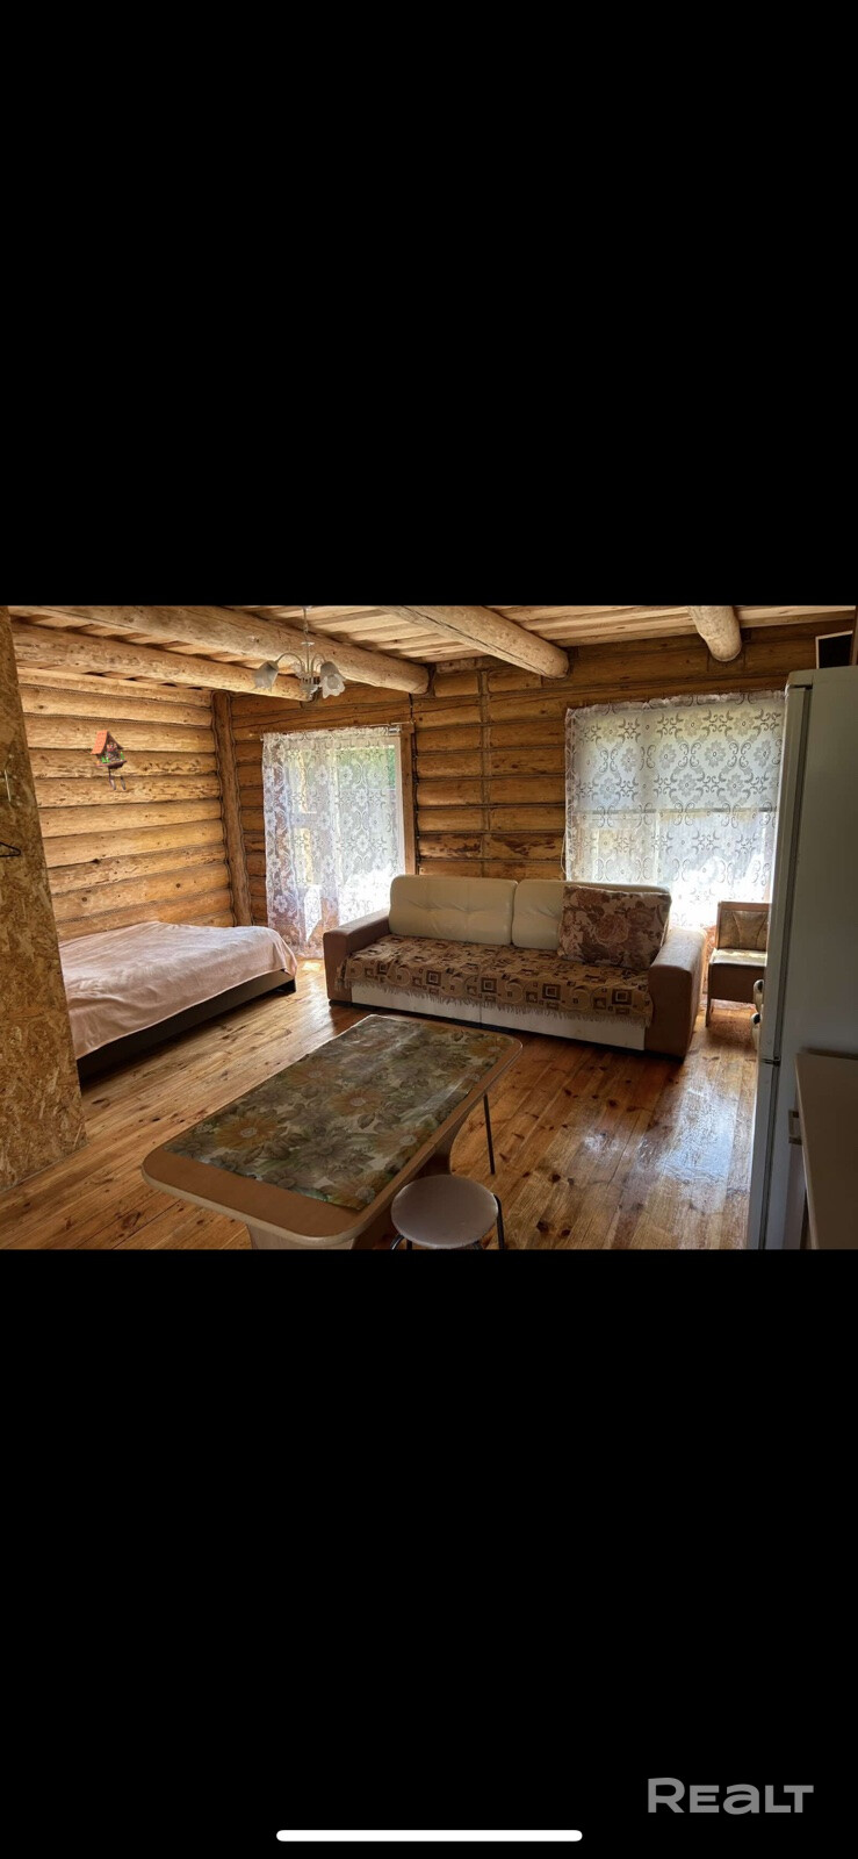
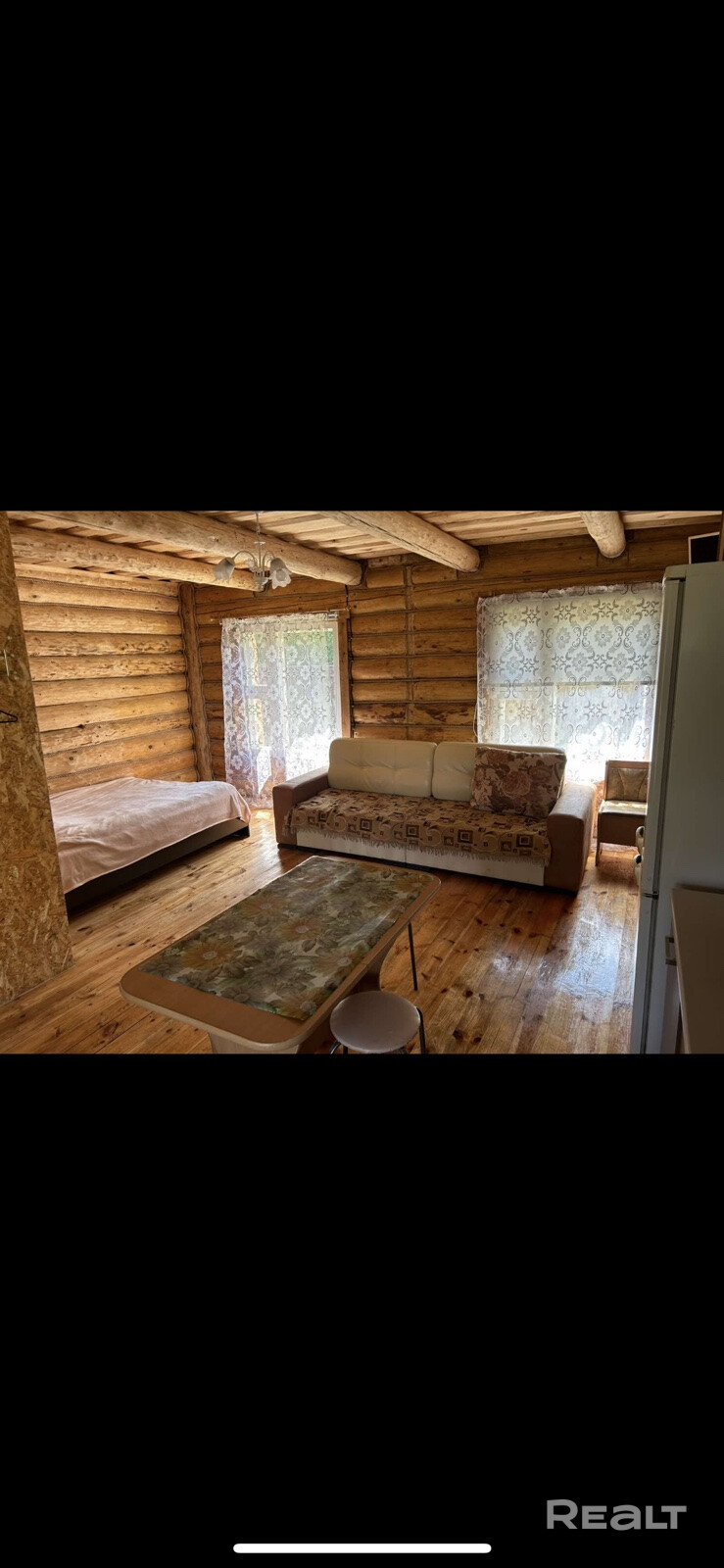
- cuckoo clock [89,728,129,791]
